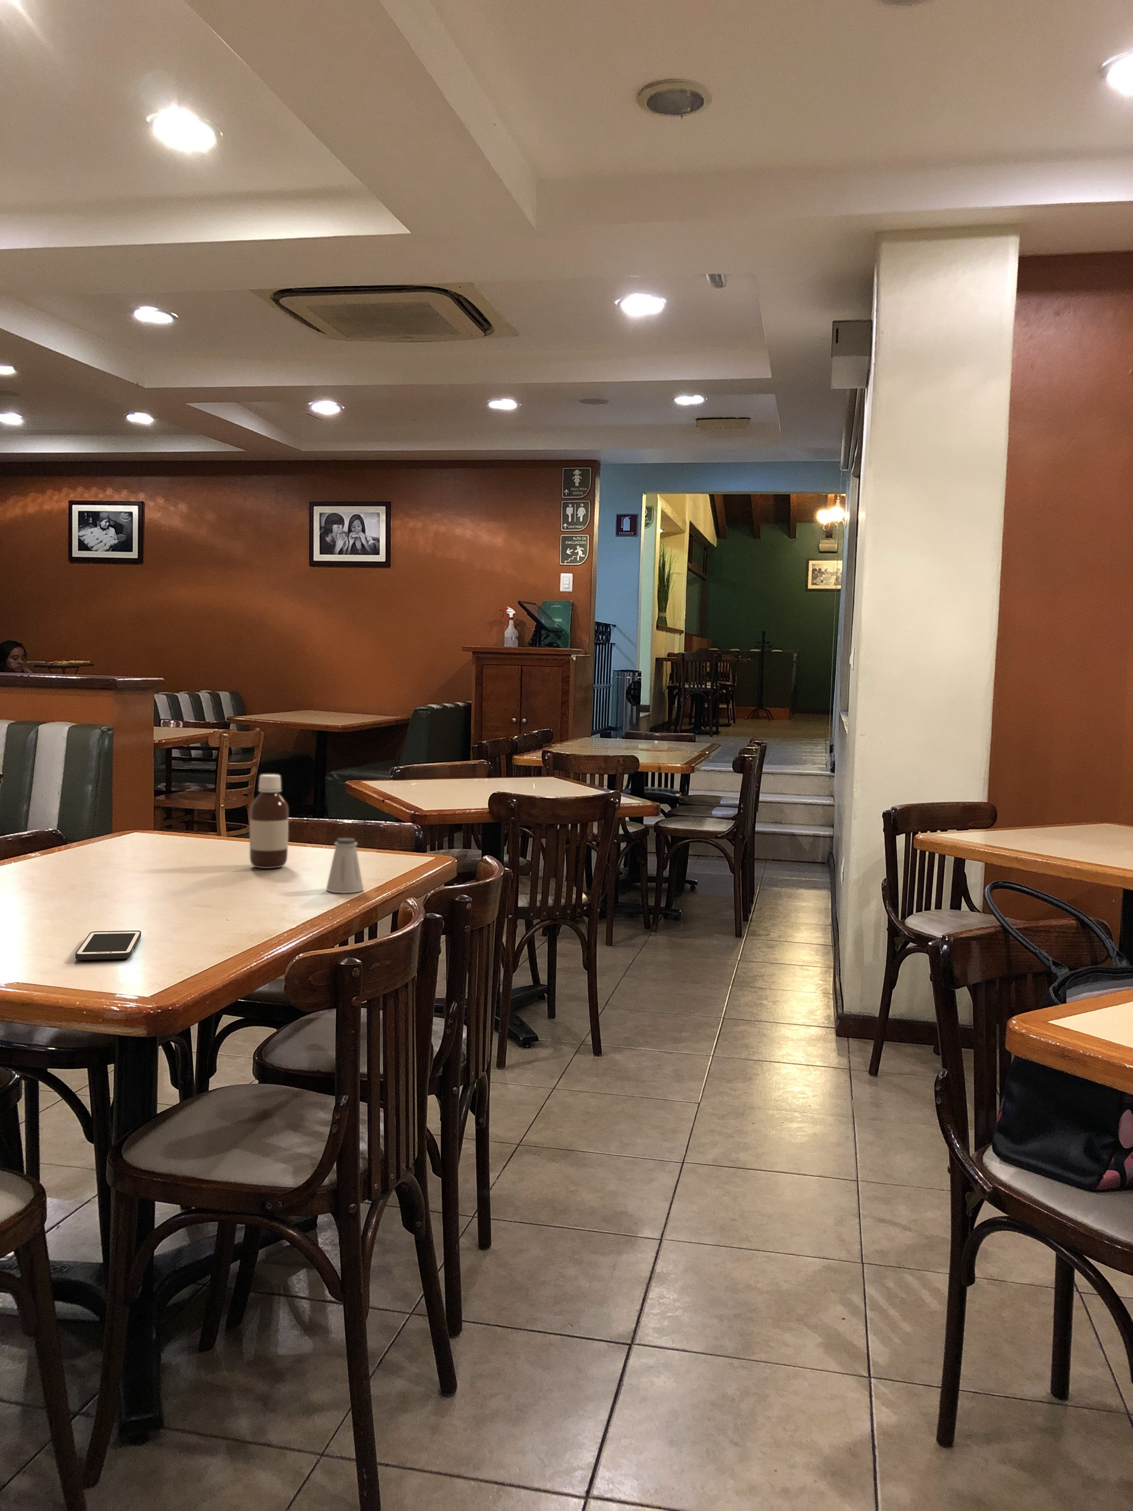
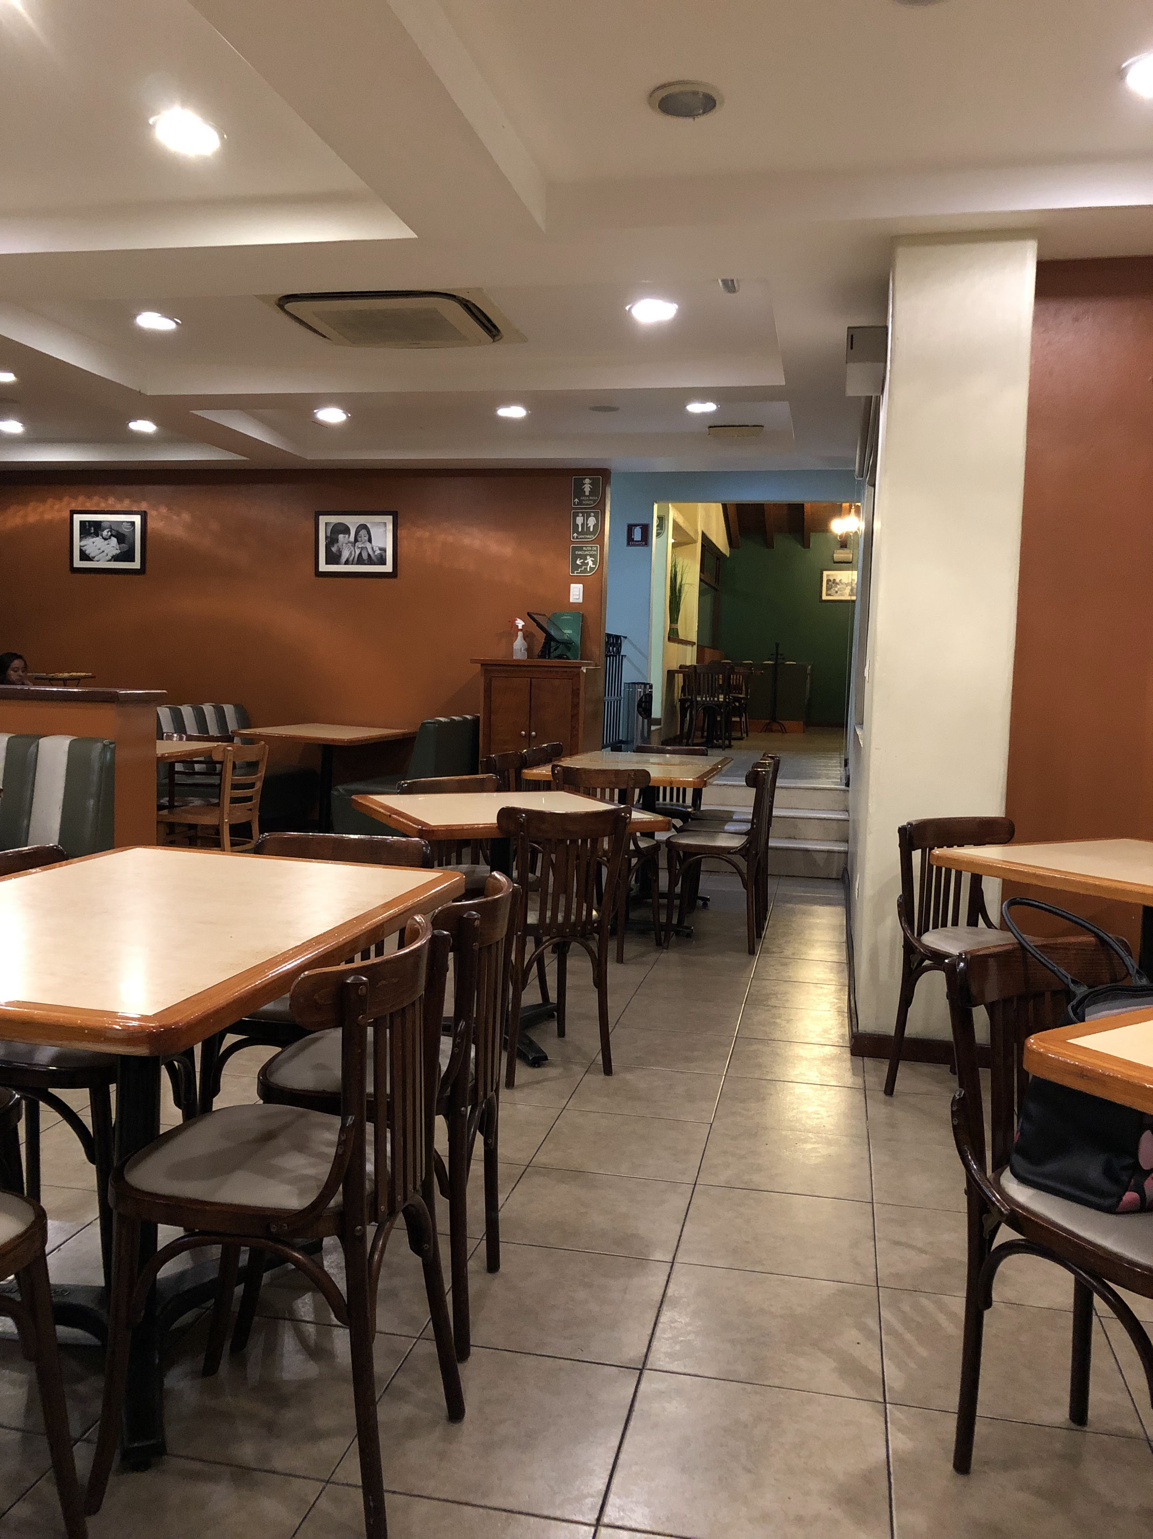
- saltshaker [326,838,364,894]
- bottle [249,773,289,869]
- cell phone [75,930,142,960]
